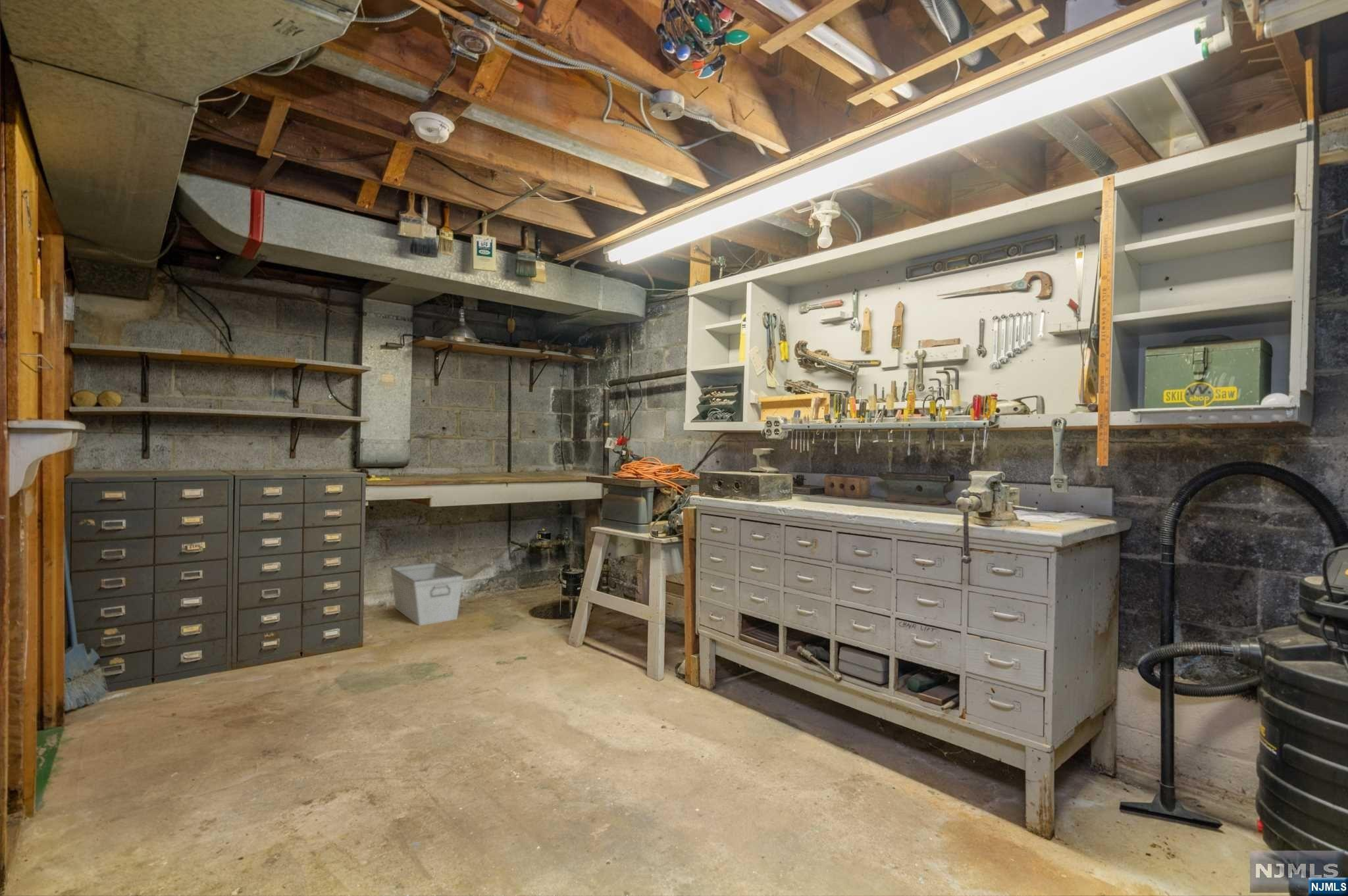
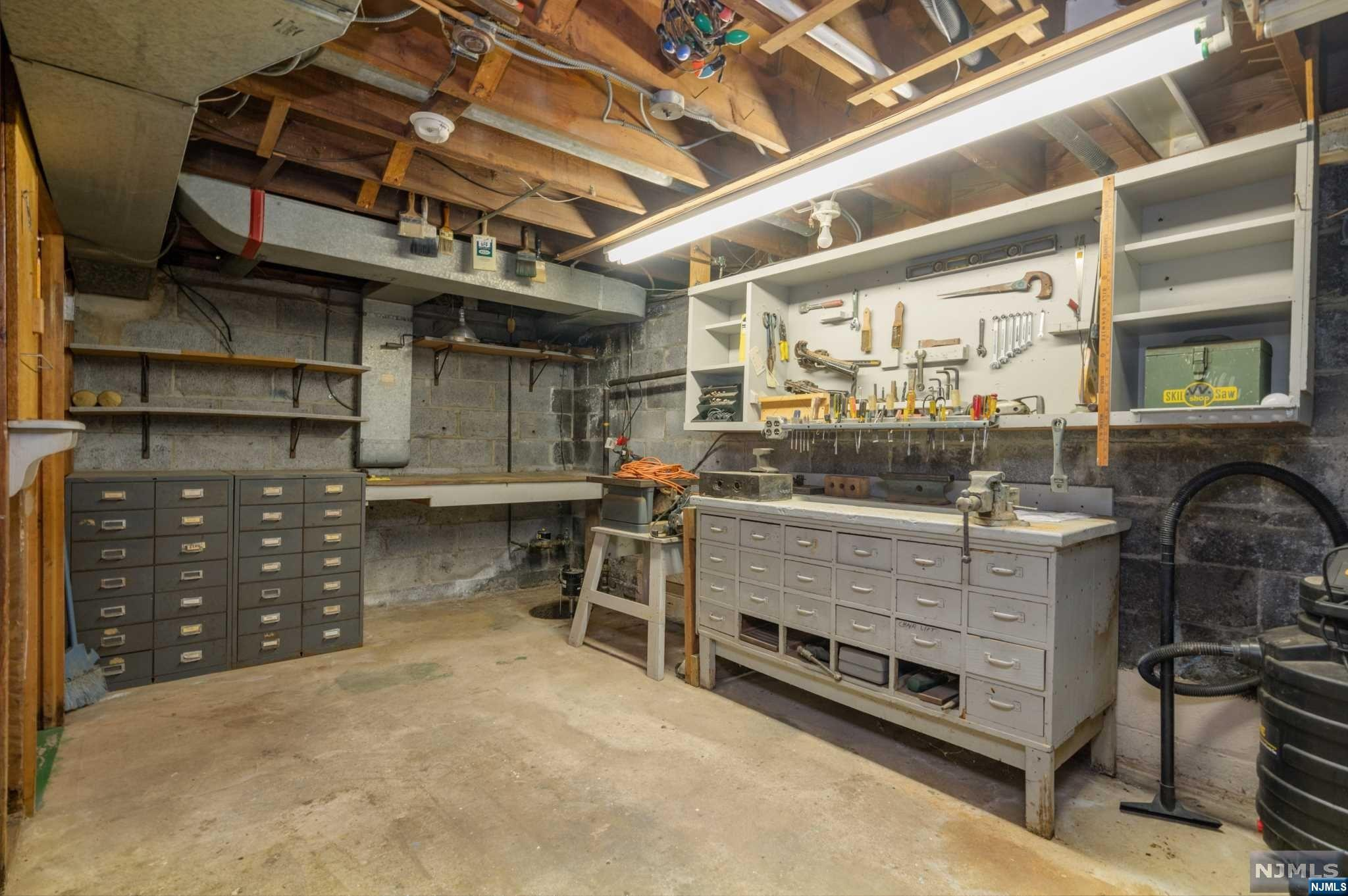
- storage bin [390,561,464,626]
